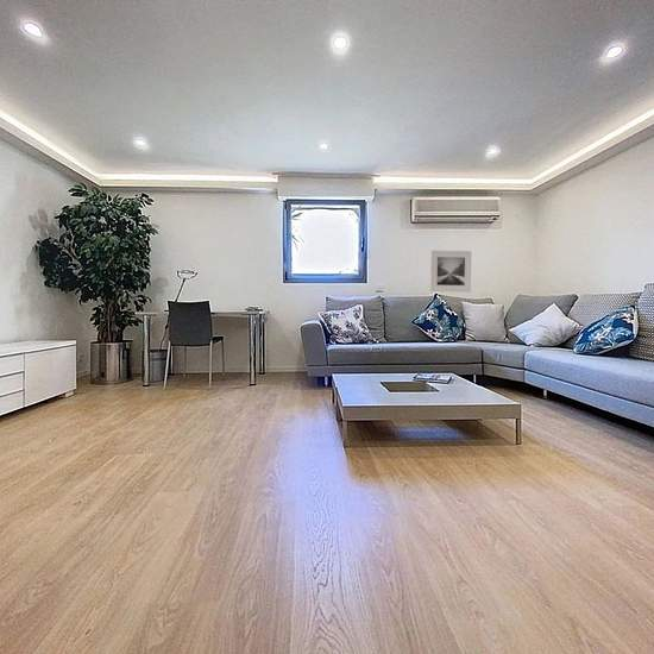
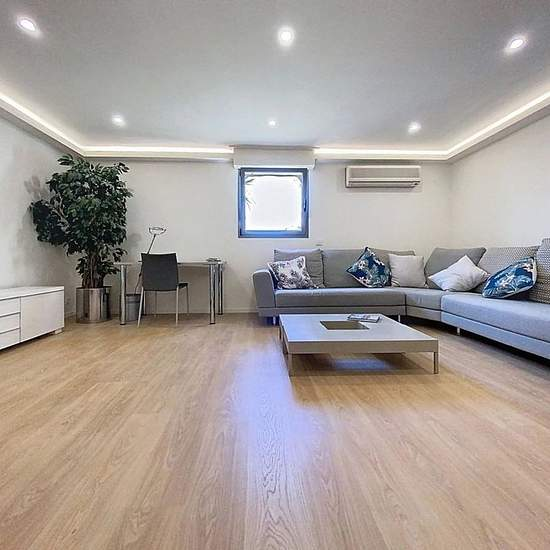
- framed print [429,250,472,294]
